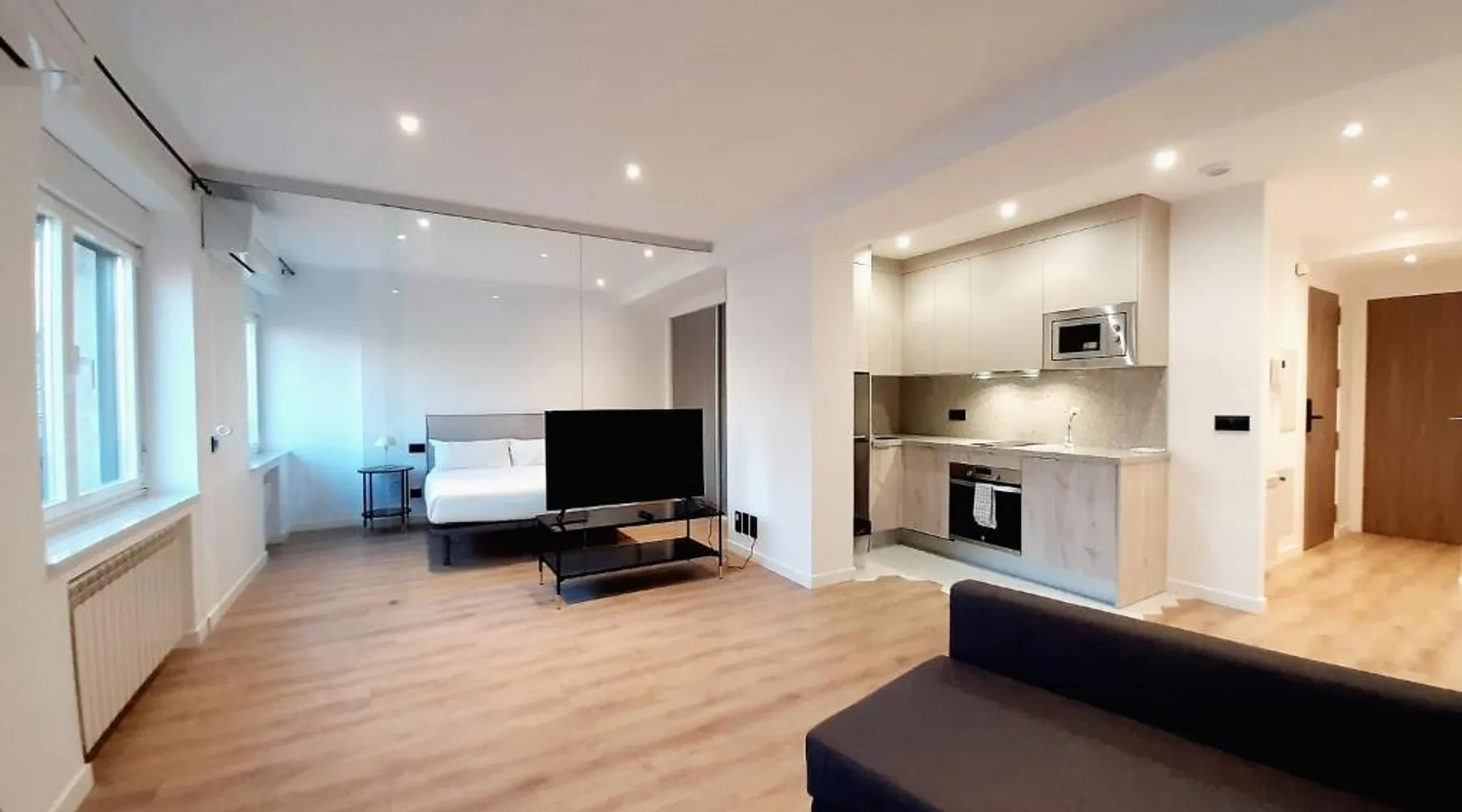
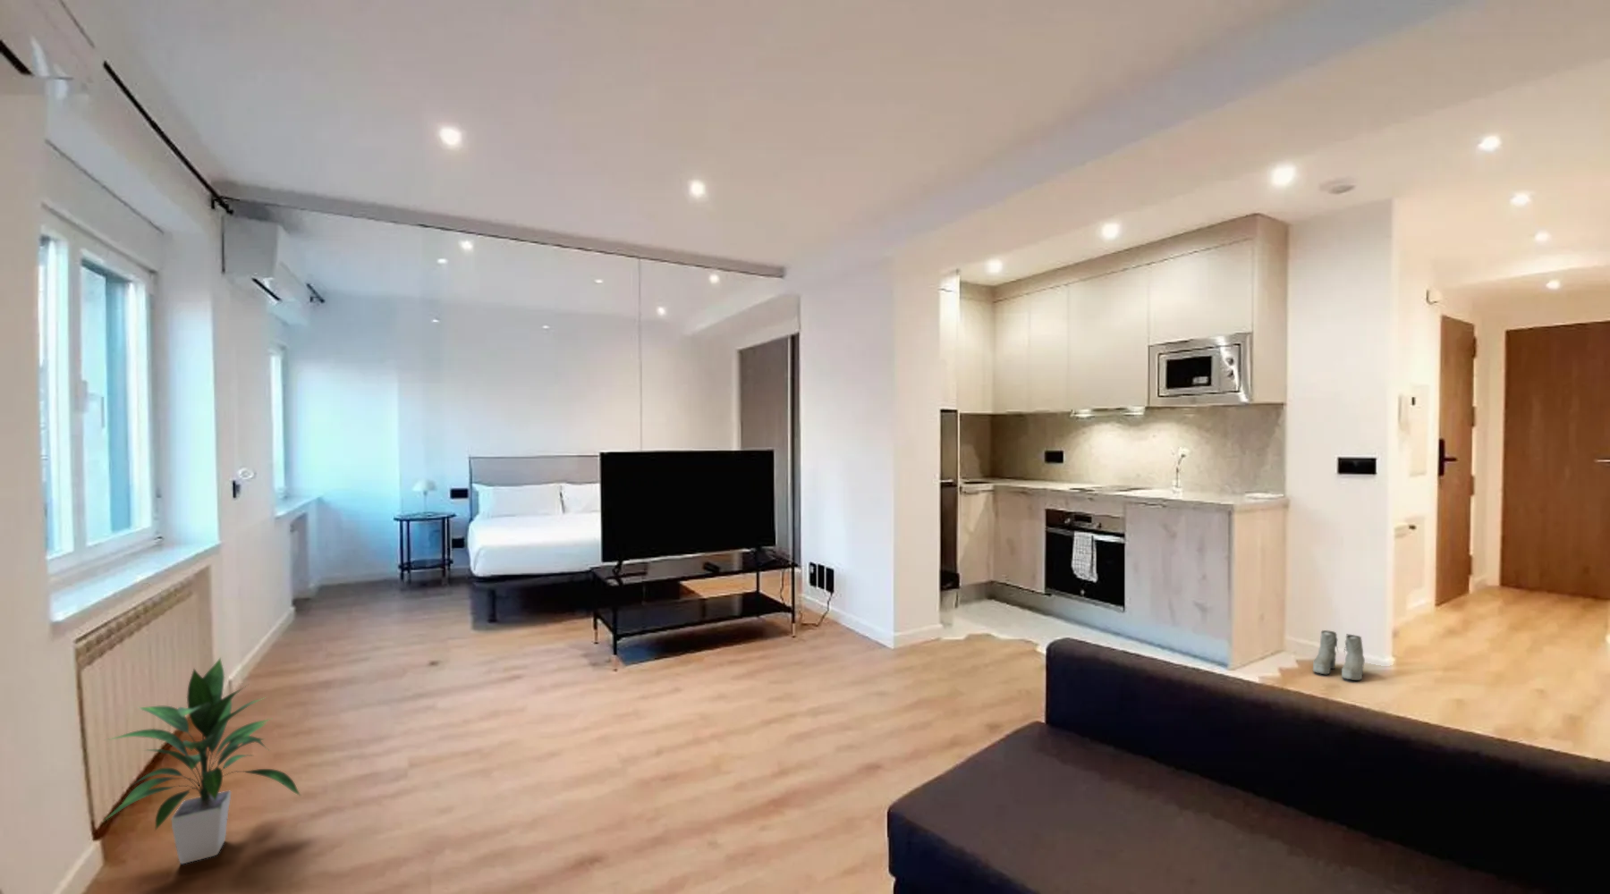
+ indoor plant [102,656,303,864]
+ boots [1313,630,1366,682]
